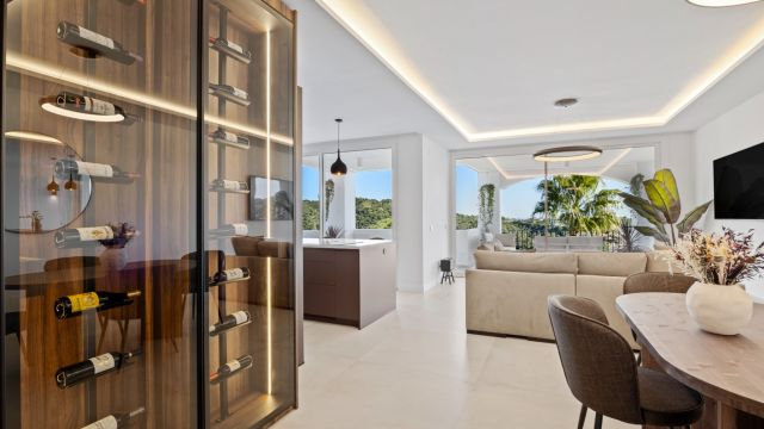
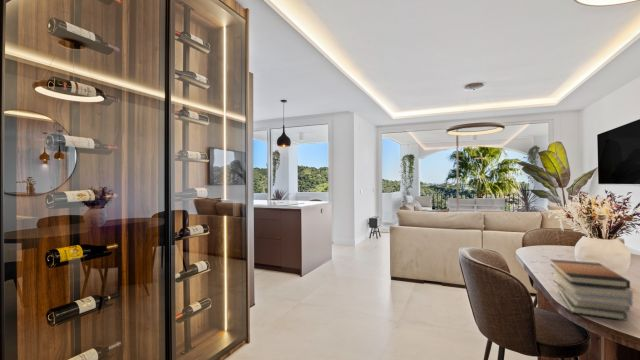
+ book stack [550,258,634,322]
